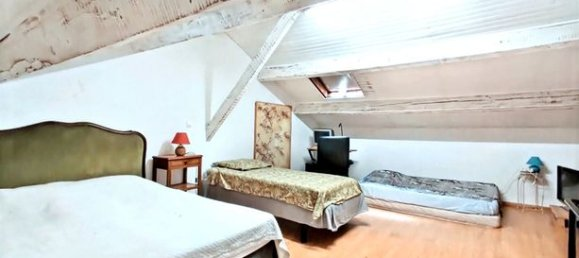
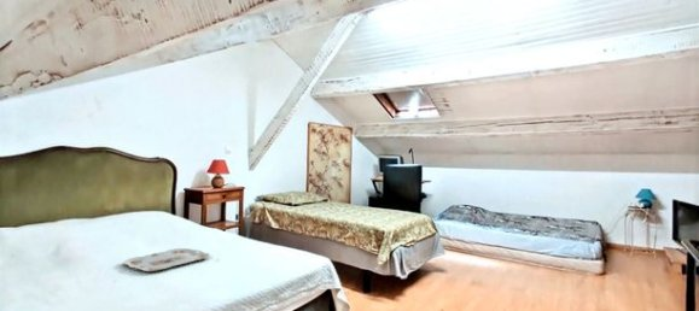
+ serving tray [122,247,211,272]
